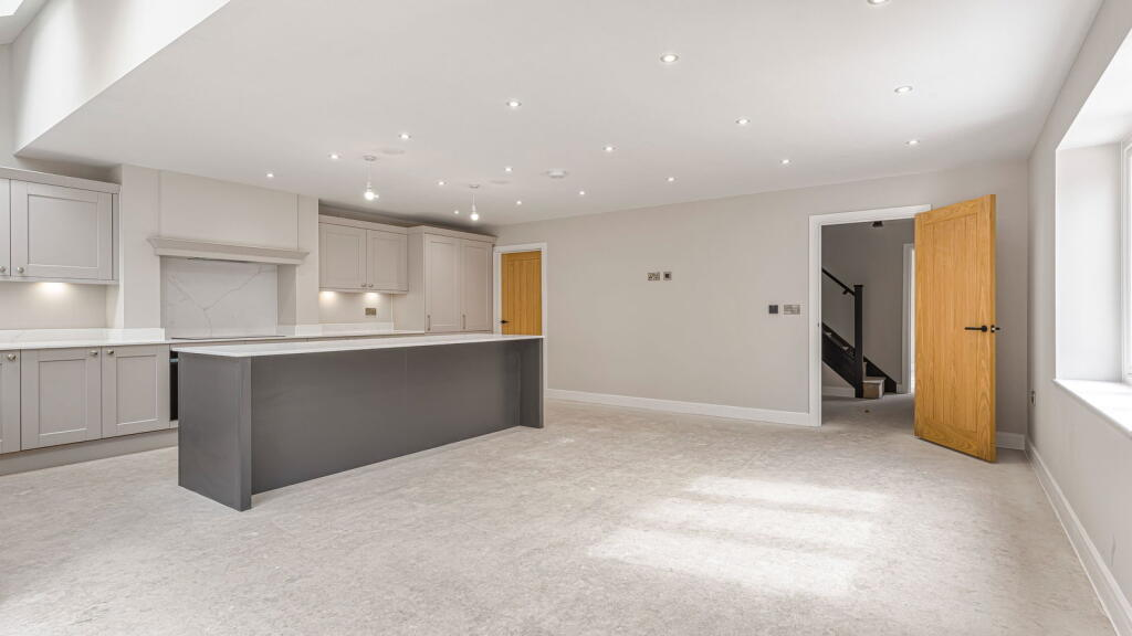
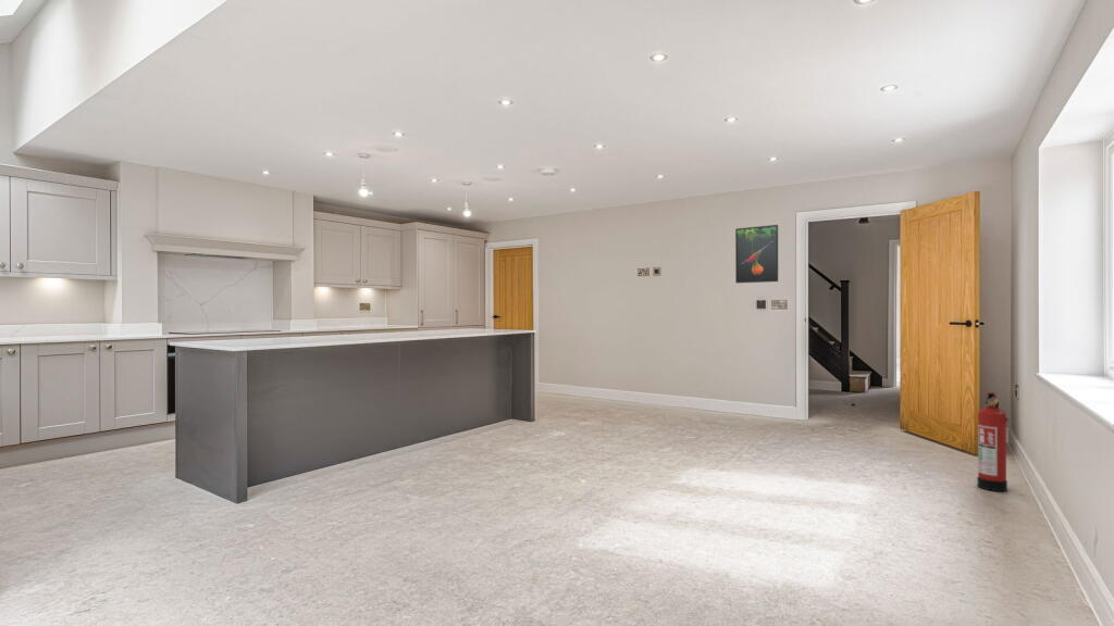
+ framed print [734,224,779,284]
+ fire extinguisher [977,391,1010,492]
